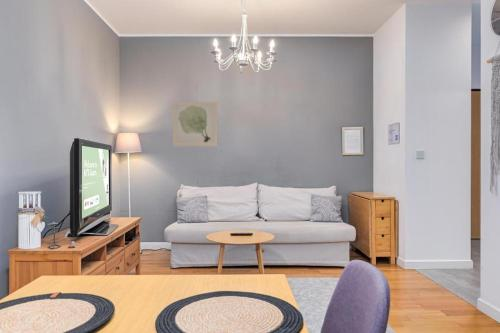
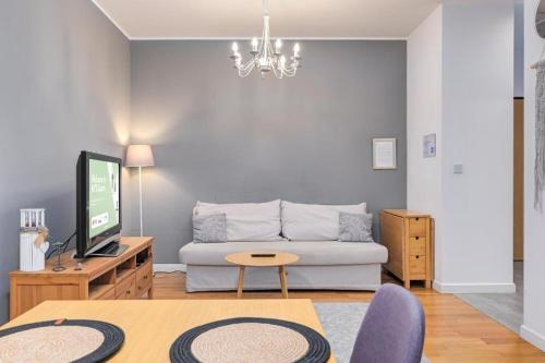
- wall art [172,101,218,147]
